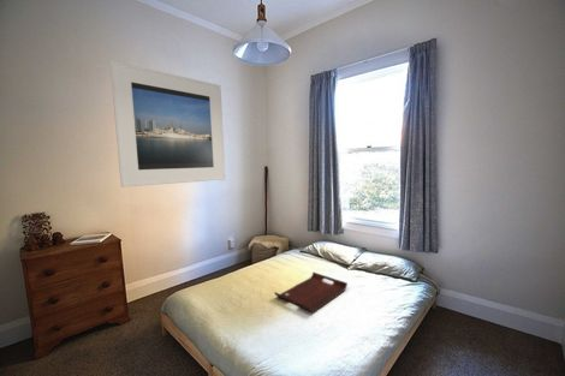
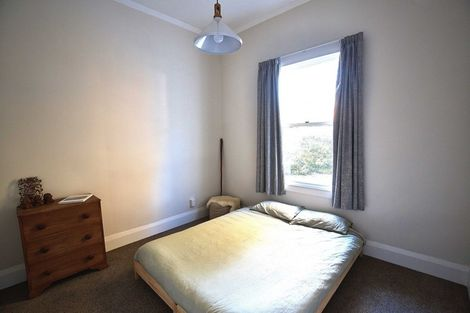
- serving tray [274,270,349,314]
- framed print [109,59,227,189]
